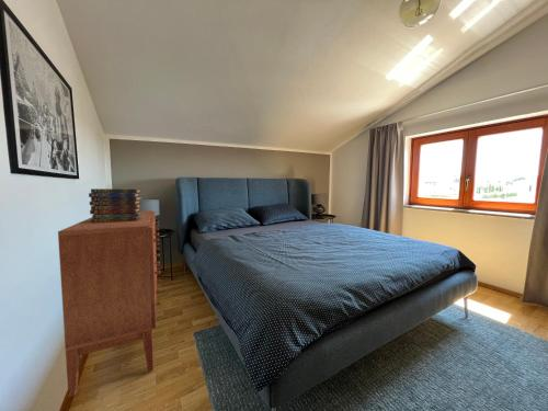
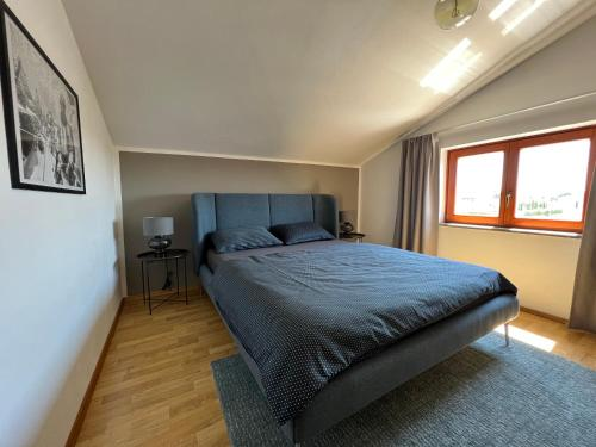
- book stack [88,187,144,222]
- dresser [57,209,162,398]
